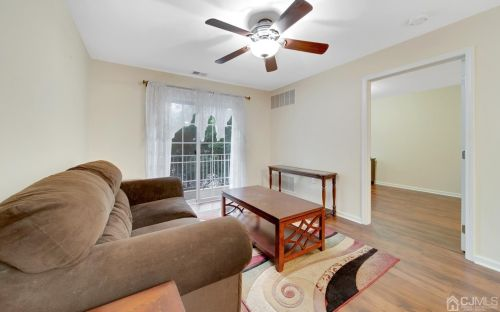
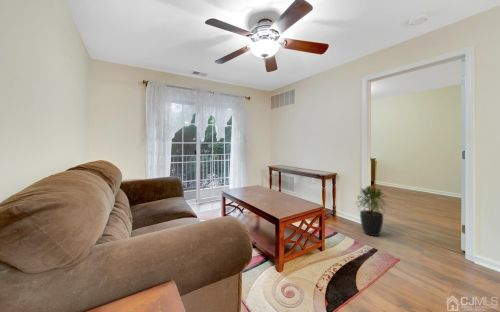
+ potted plant [354,185,388,237]
